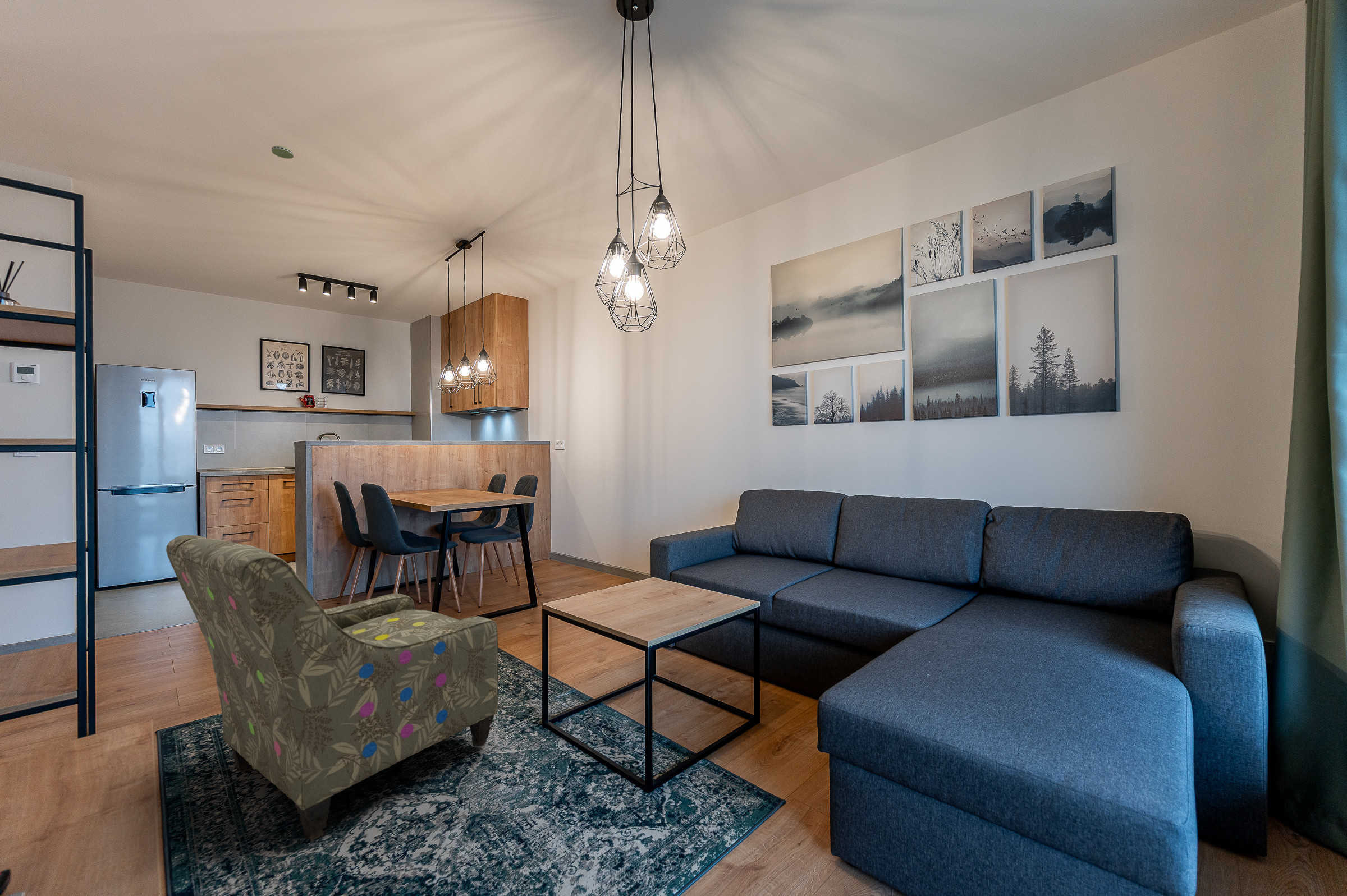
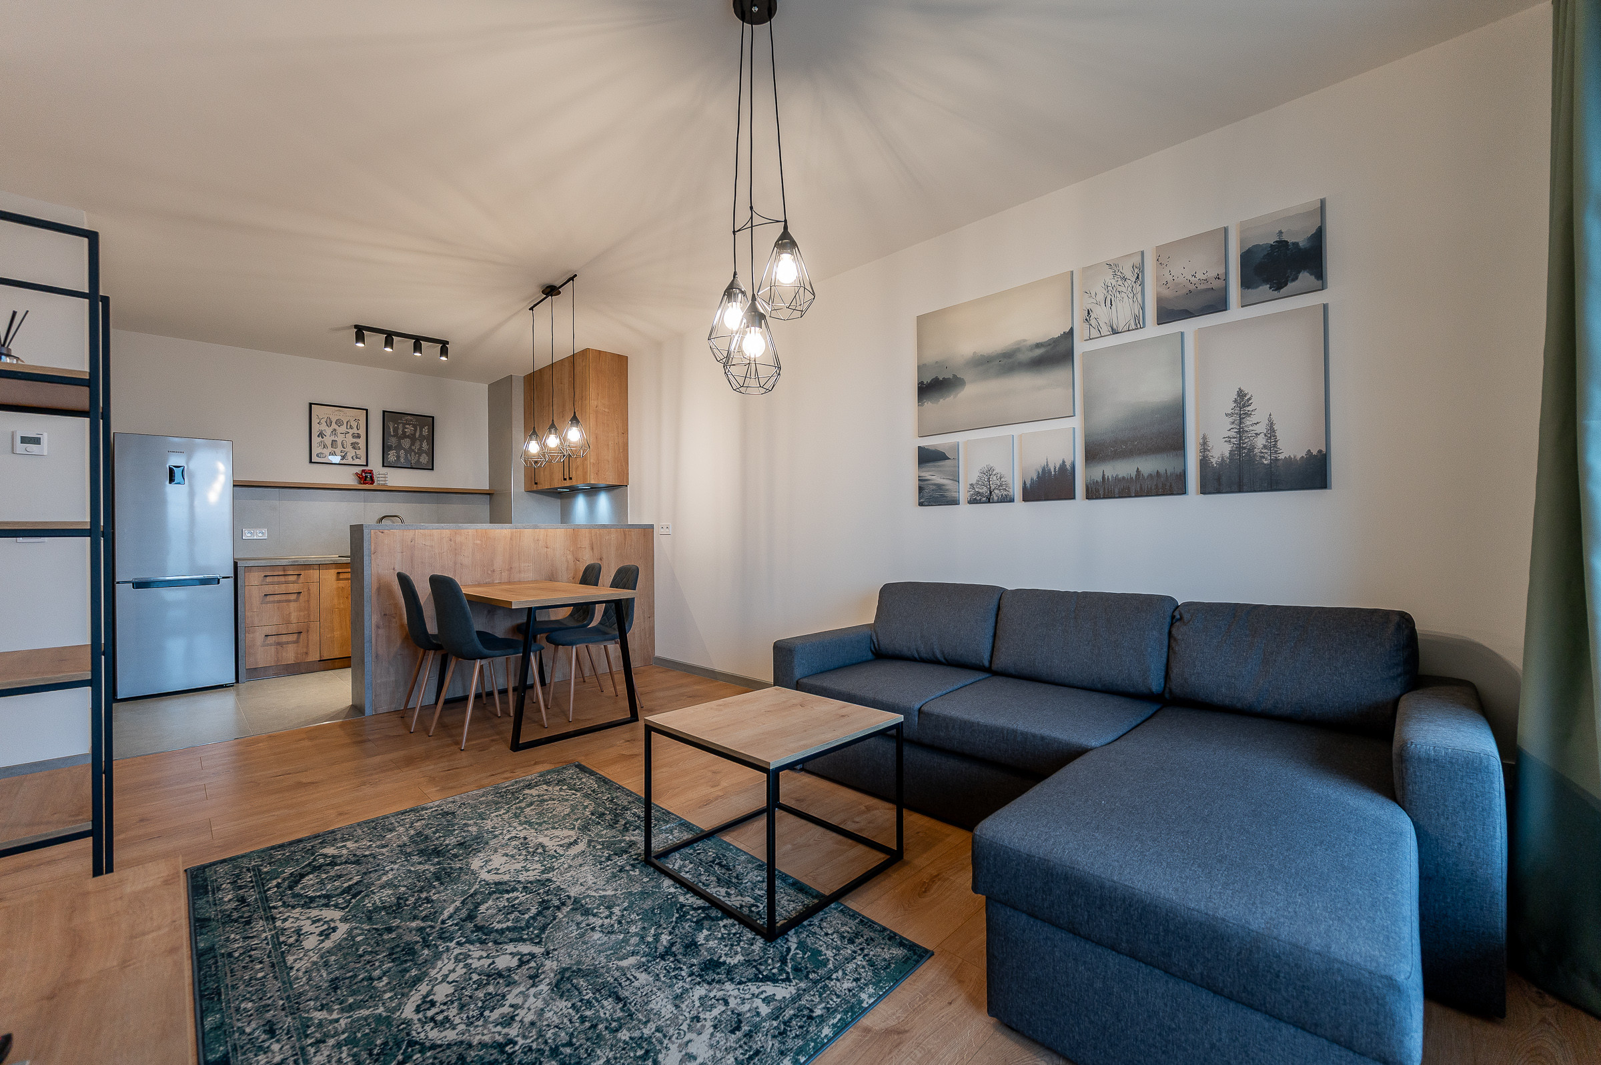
- armchair [166,534,499,842]
- smoke detector [271,145,294,159]
